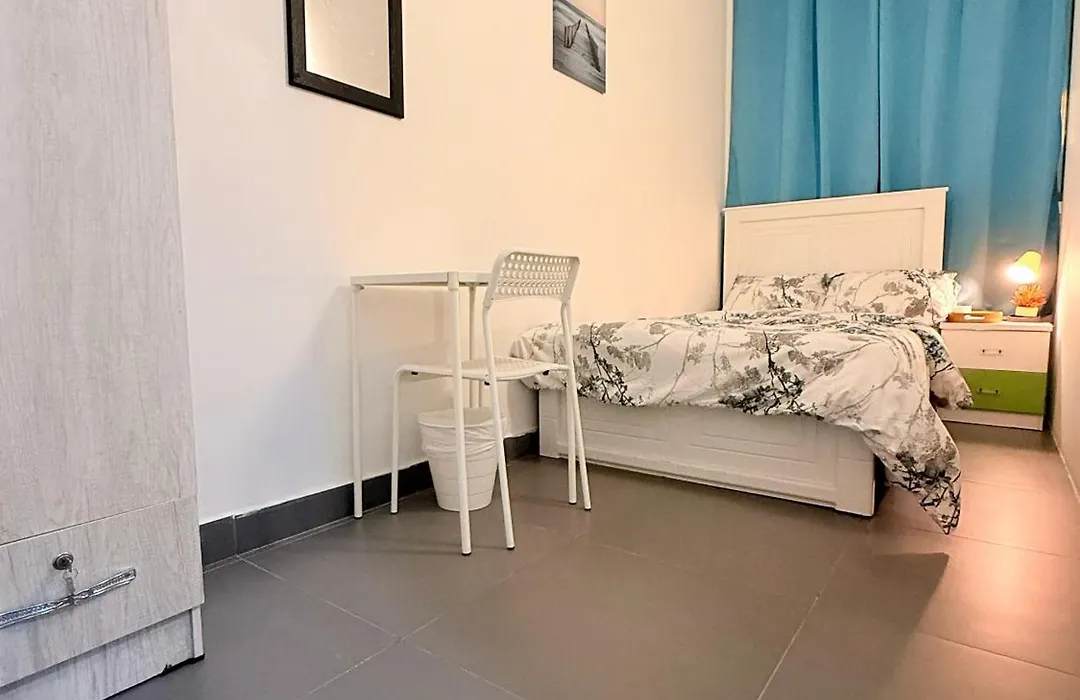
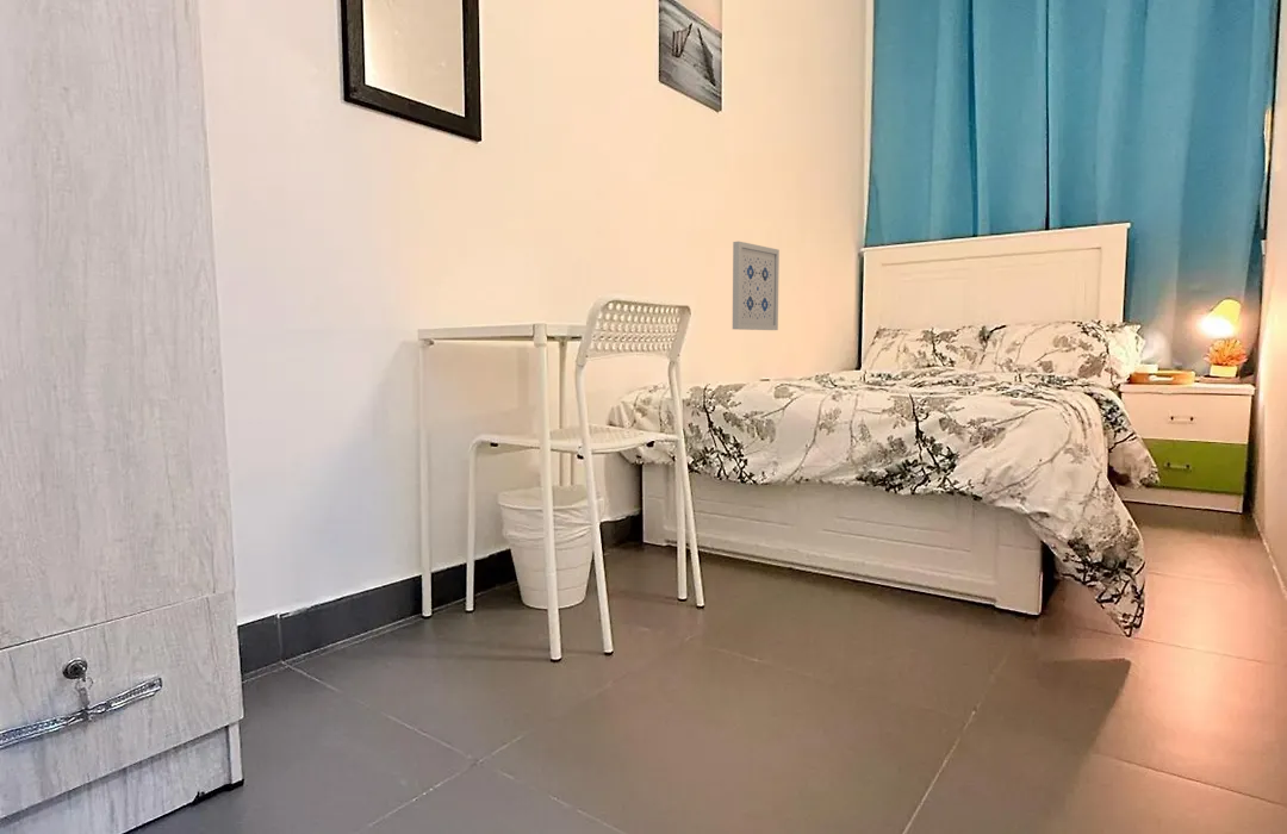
+ wall art [732,241,781,331]
